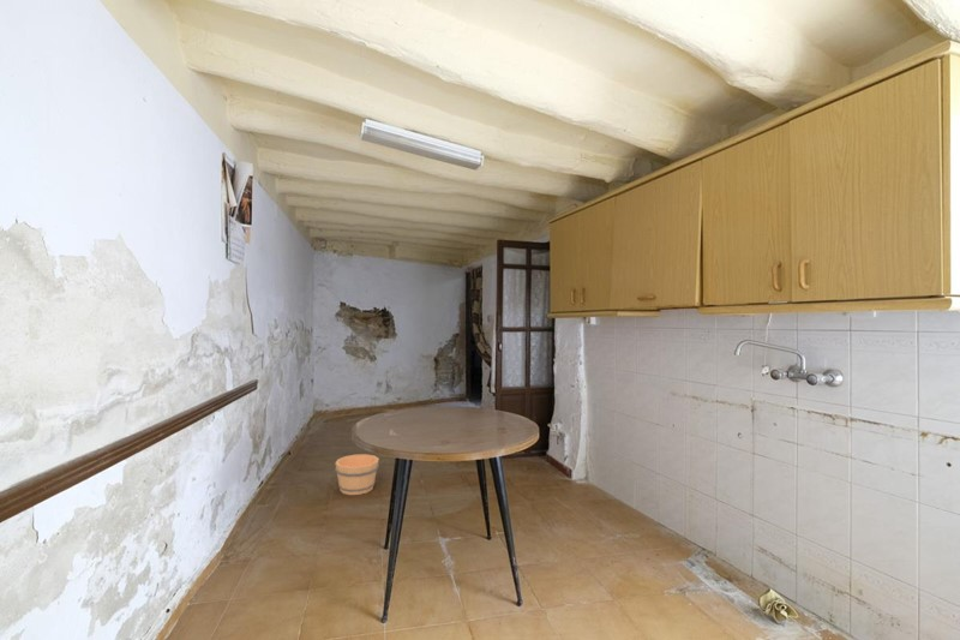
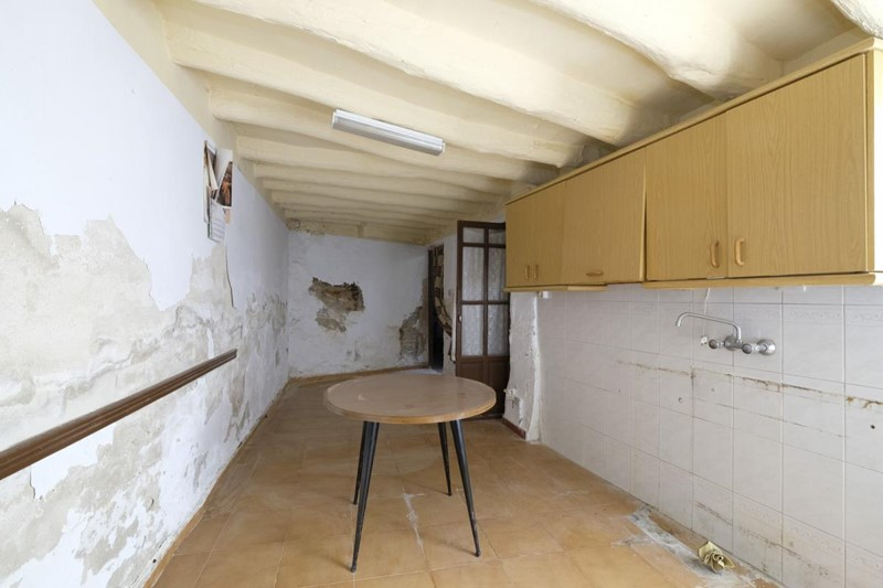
- bucket [334,453,380,496]
